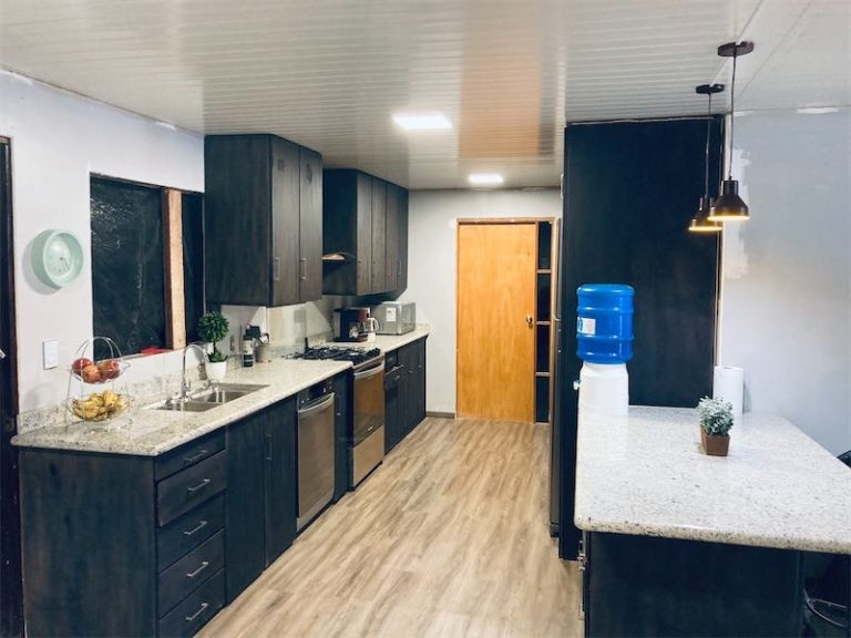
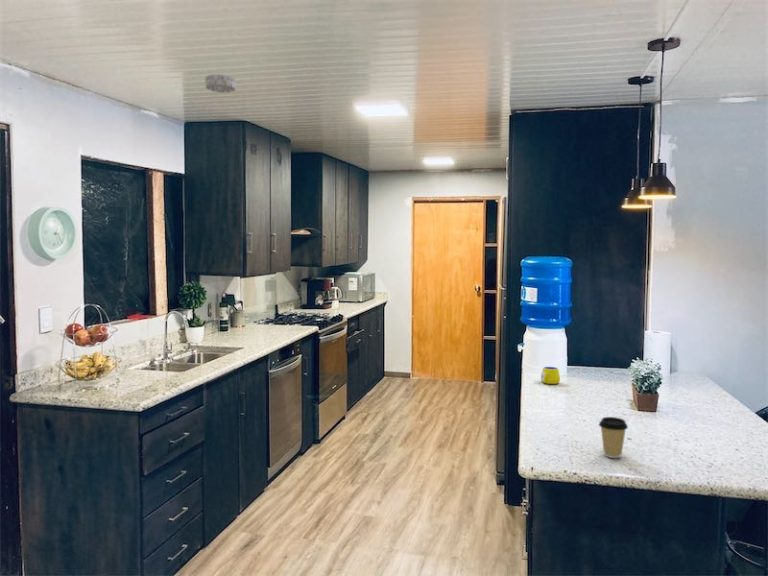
+ smoke detector [204,73,237,94]
+ coffee cup [598,416,629,459]
+ mug [538,366,561,385]
